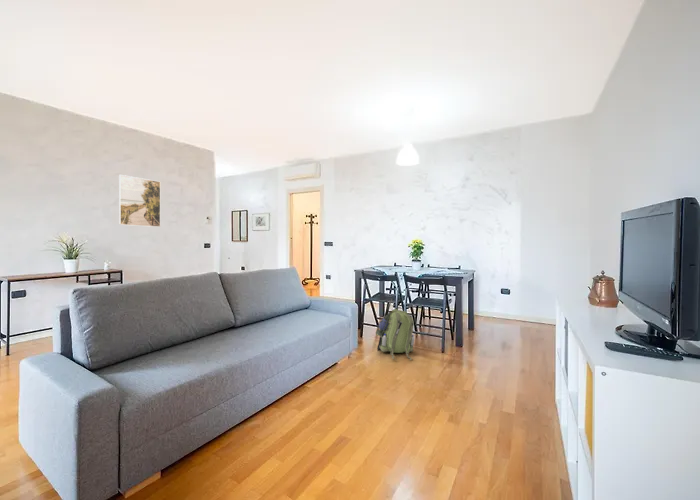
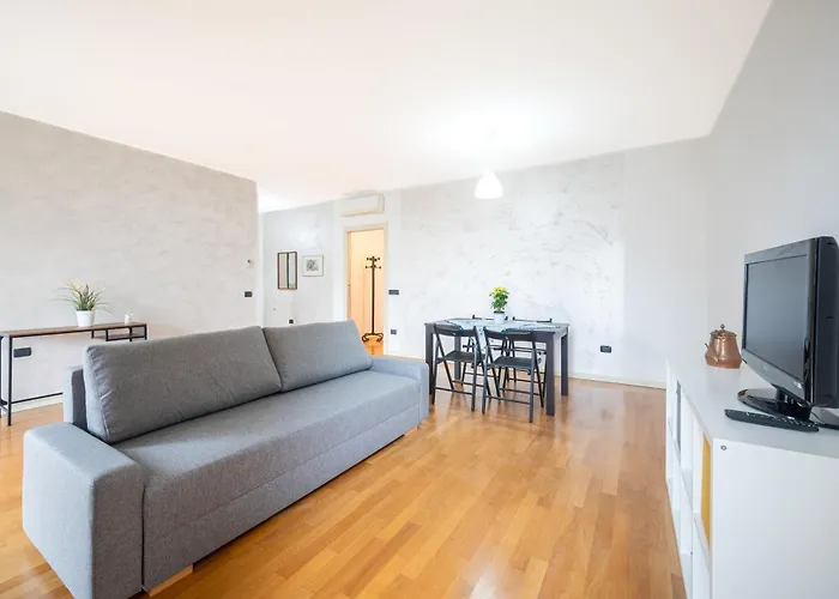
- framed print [118,174,161,228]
- backpack [375,298,415,361]
